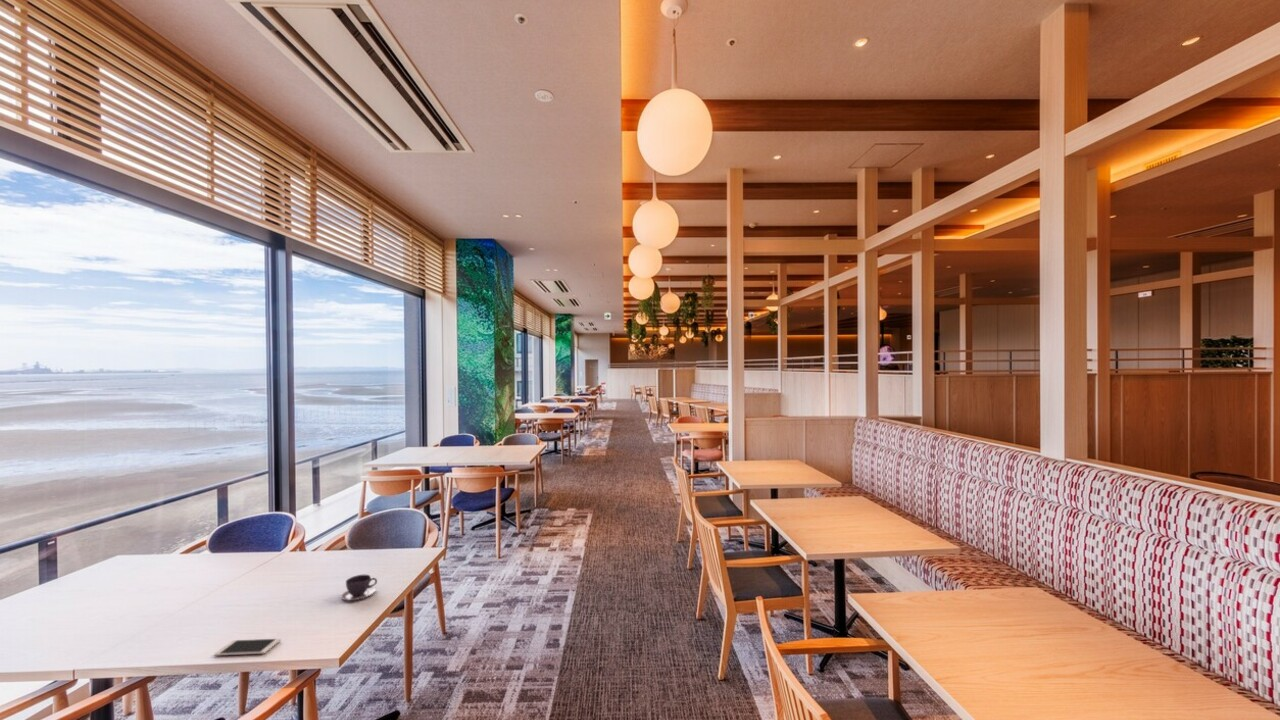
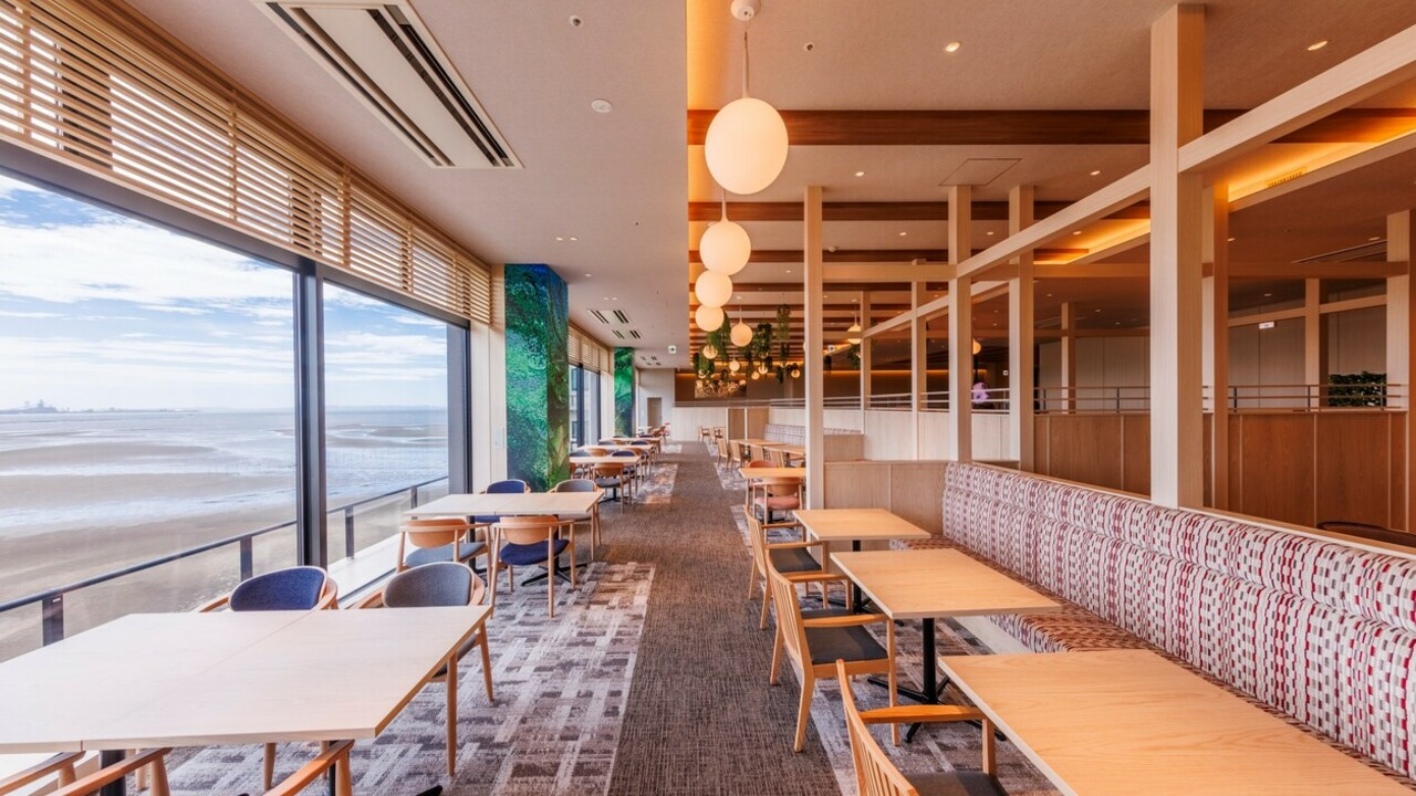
- teacup [340,574,378,601]
- smartphone [213,638,282,657]
